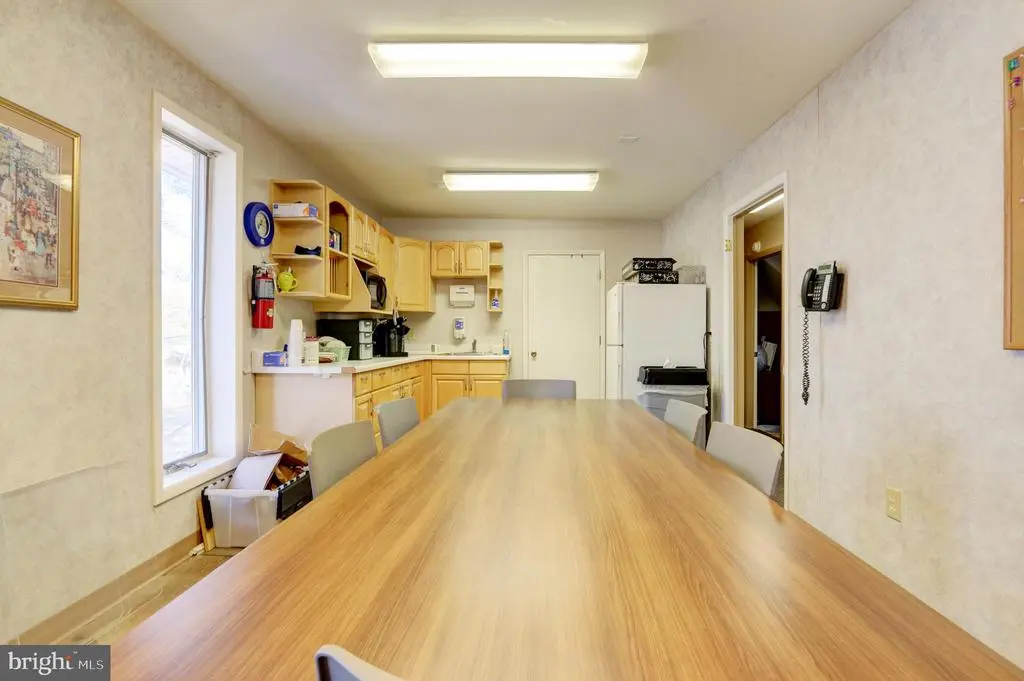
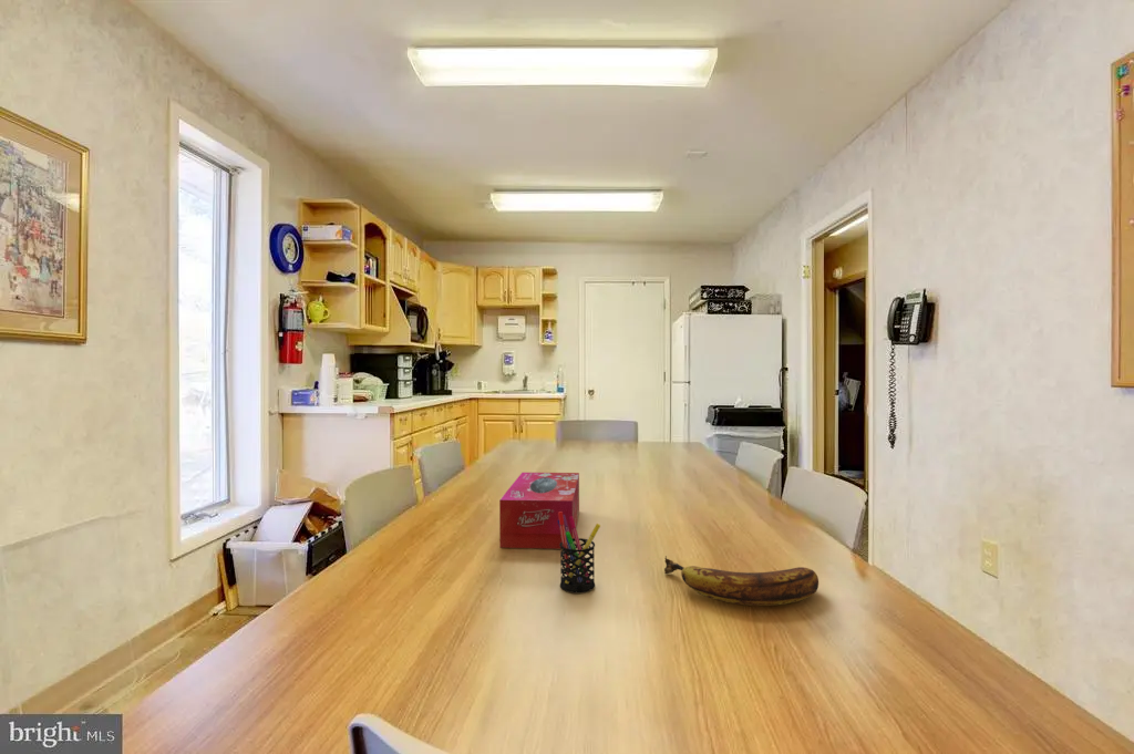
+ banana [663,555,819,607]
+ tissue box [498,472,580,550]
+ pen holder [557,512,601,595]
